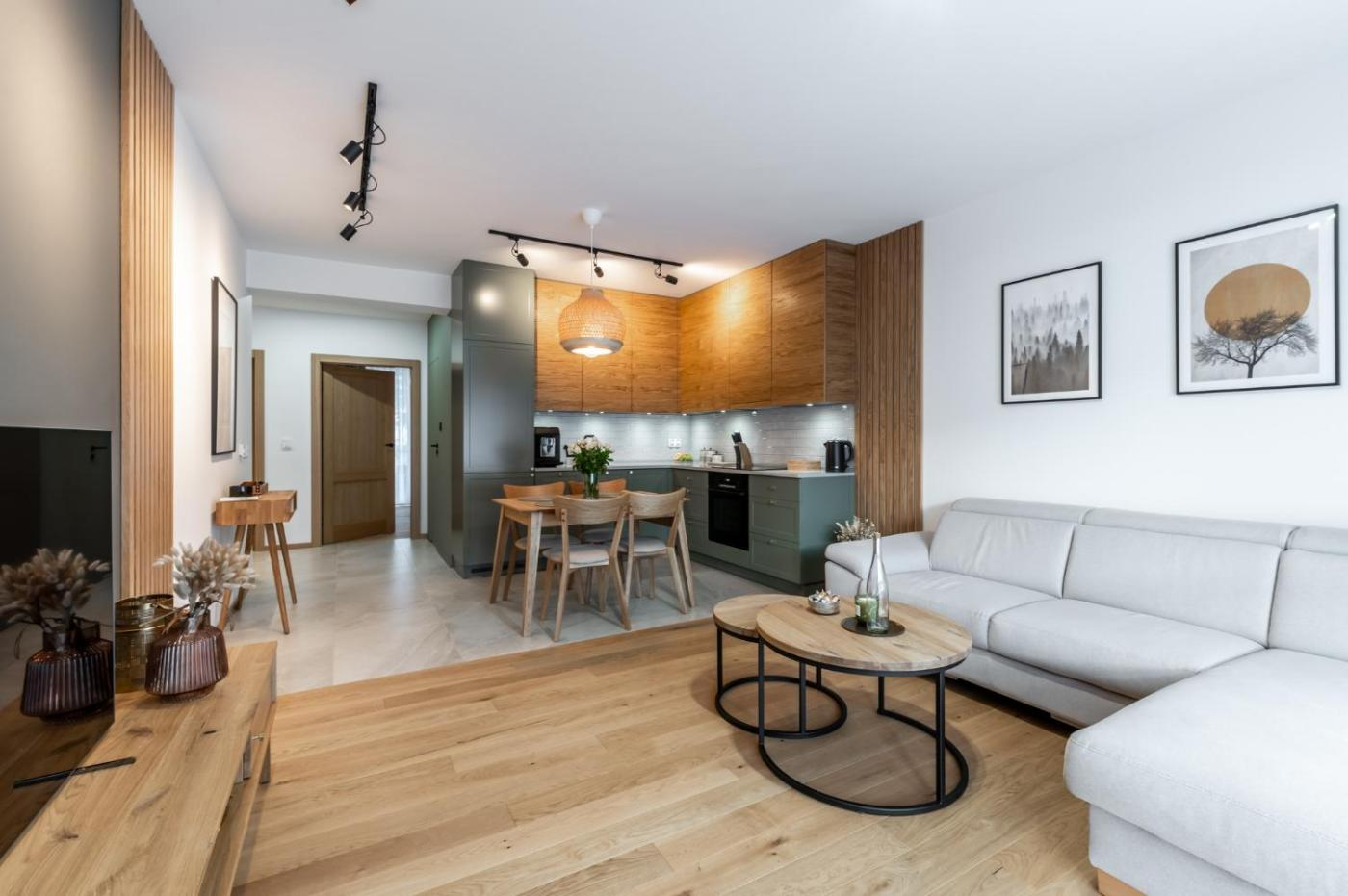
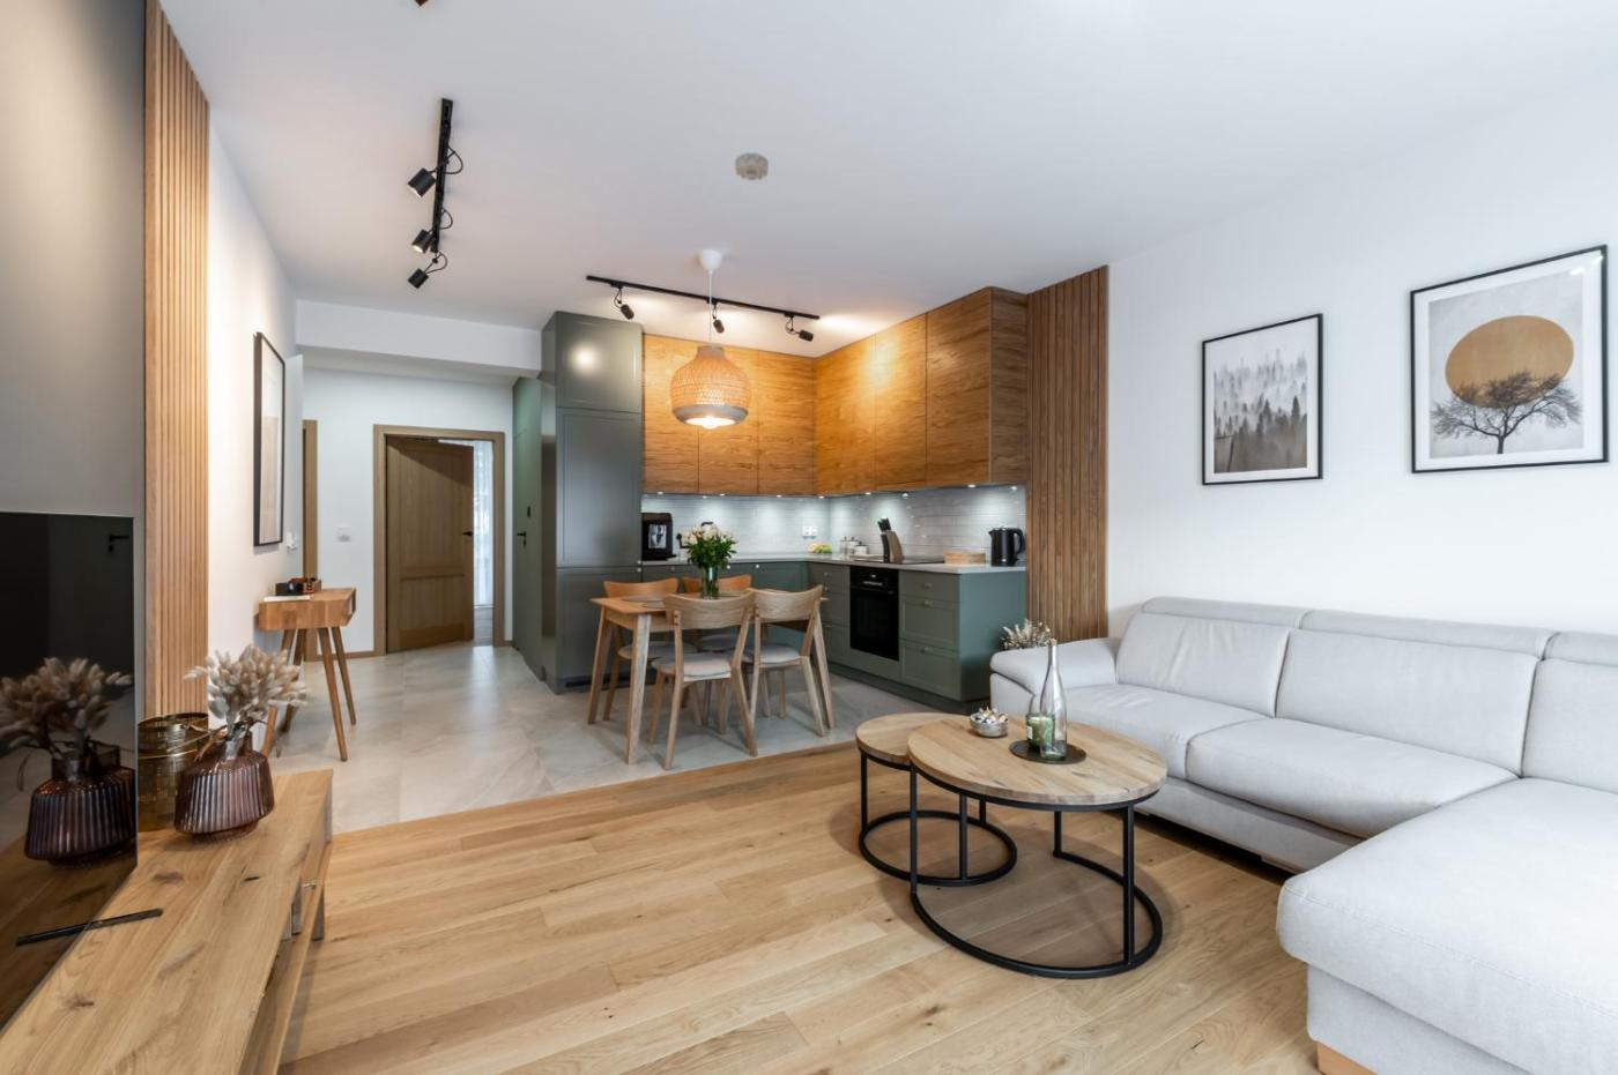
+ smoke detector [733,151,769,181]
